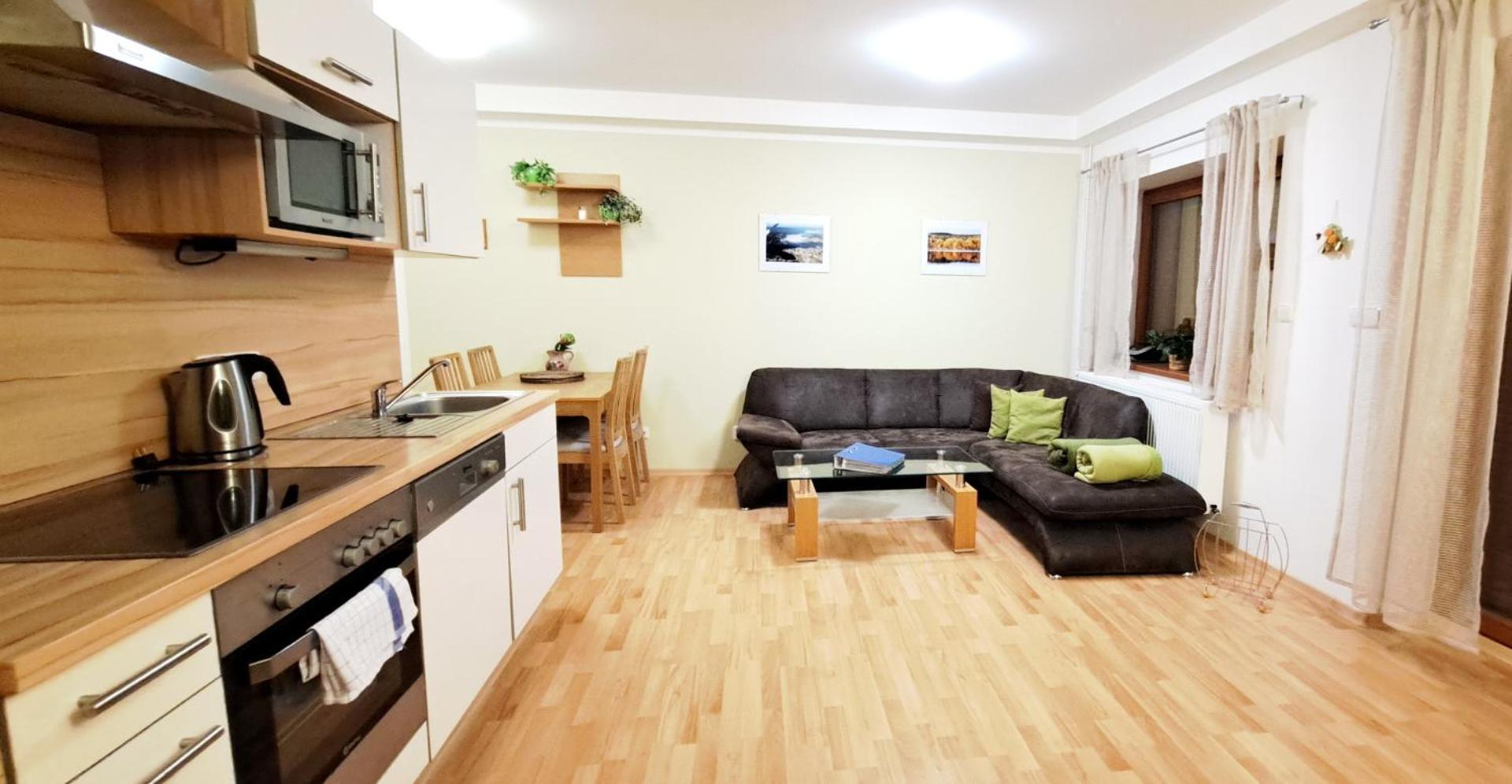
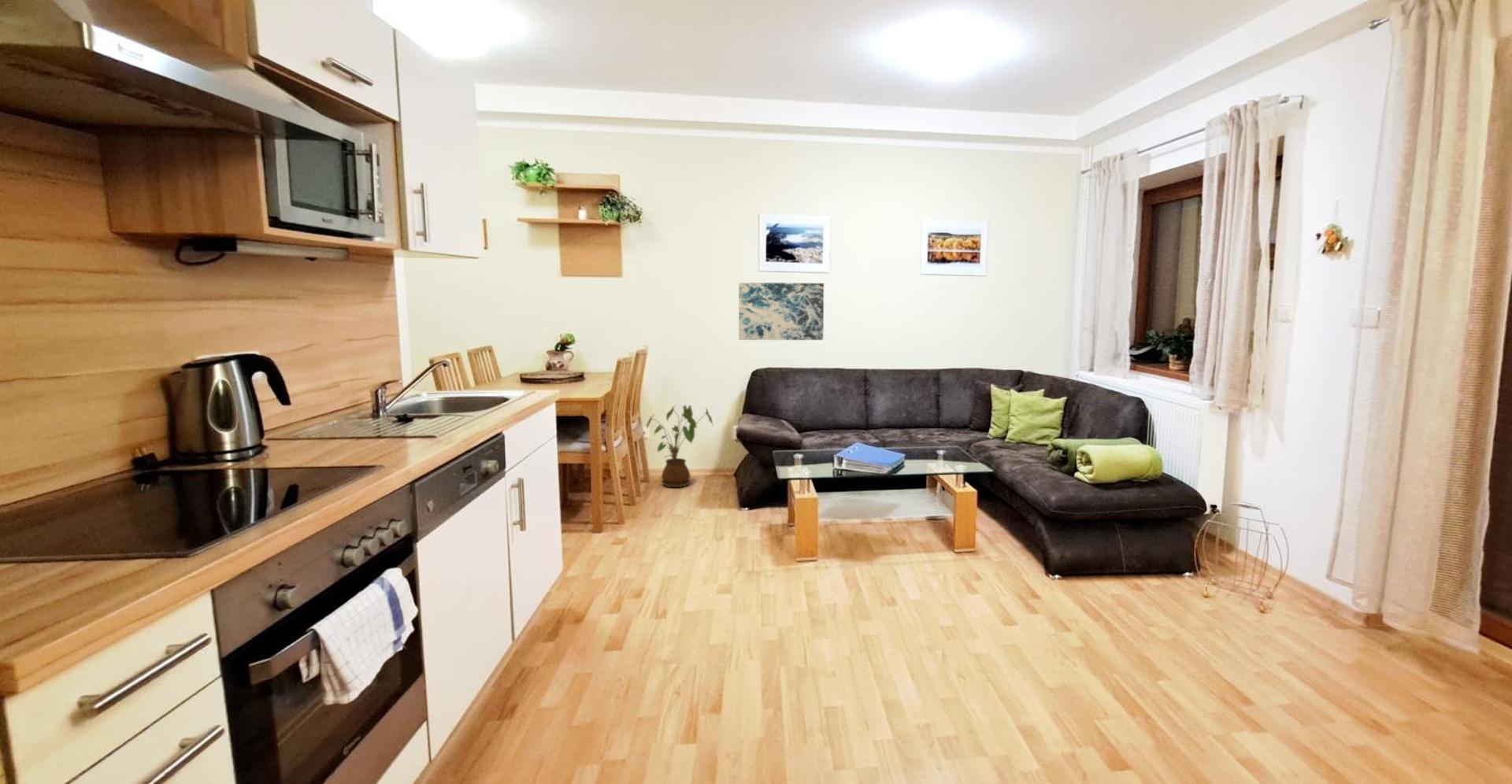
+ house plant [646,405,713,488]
+ wall art [738,282,825,341]
